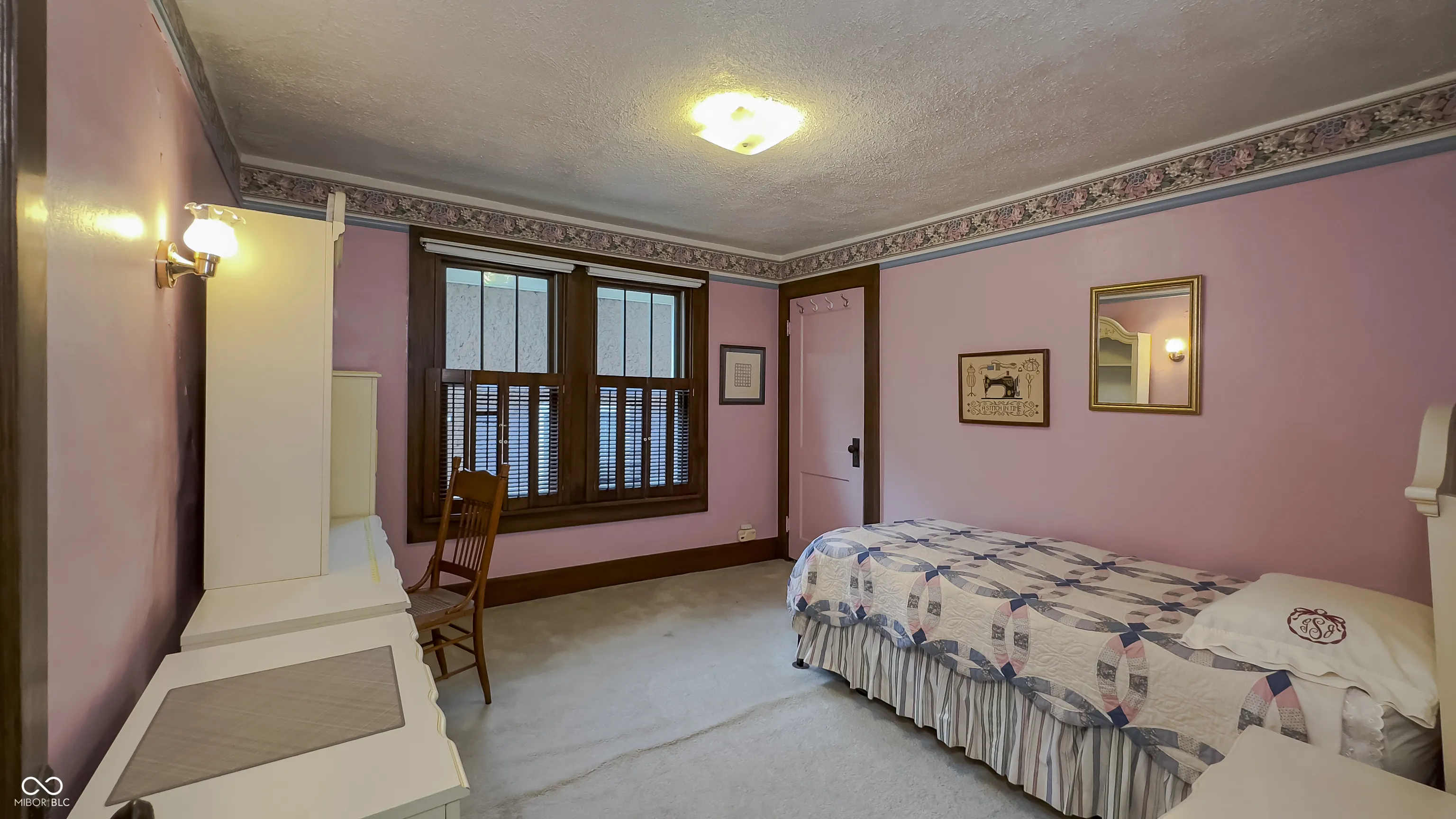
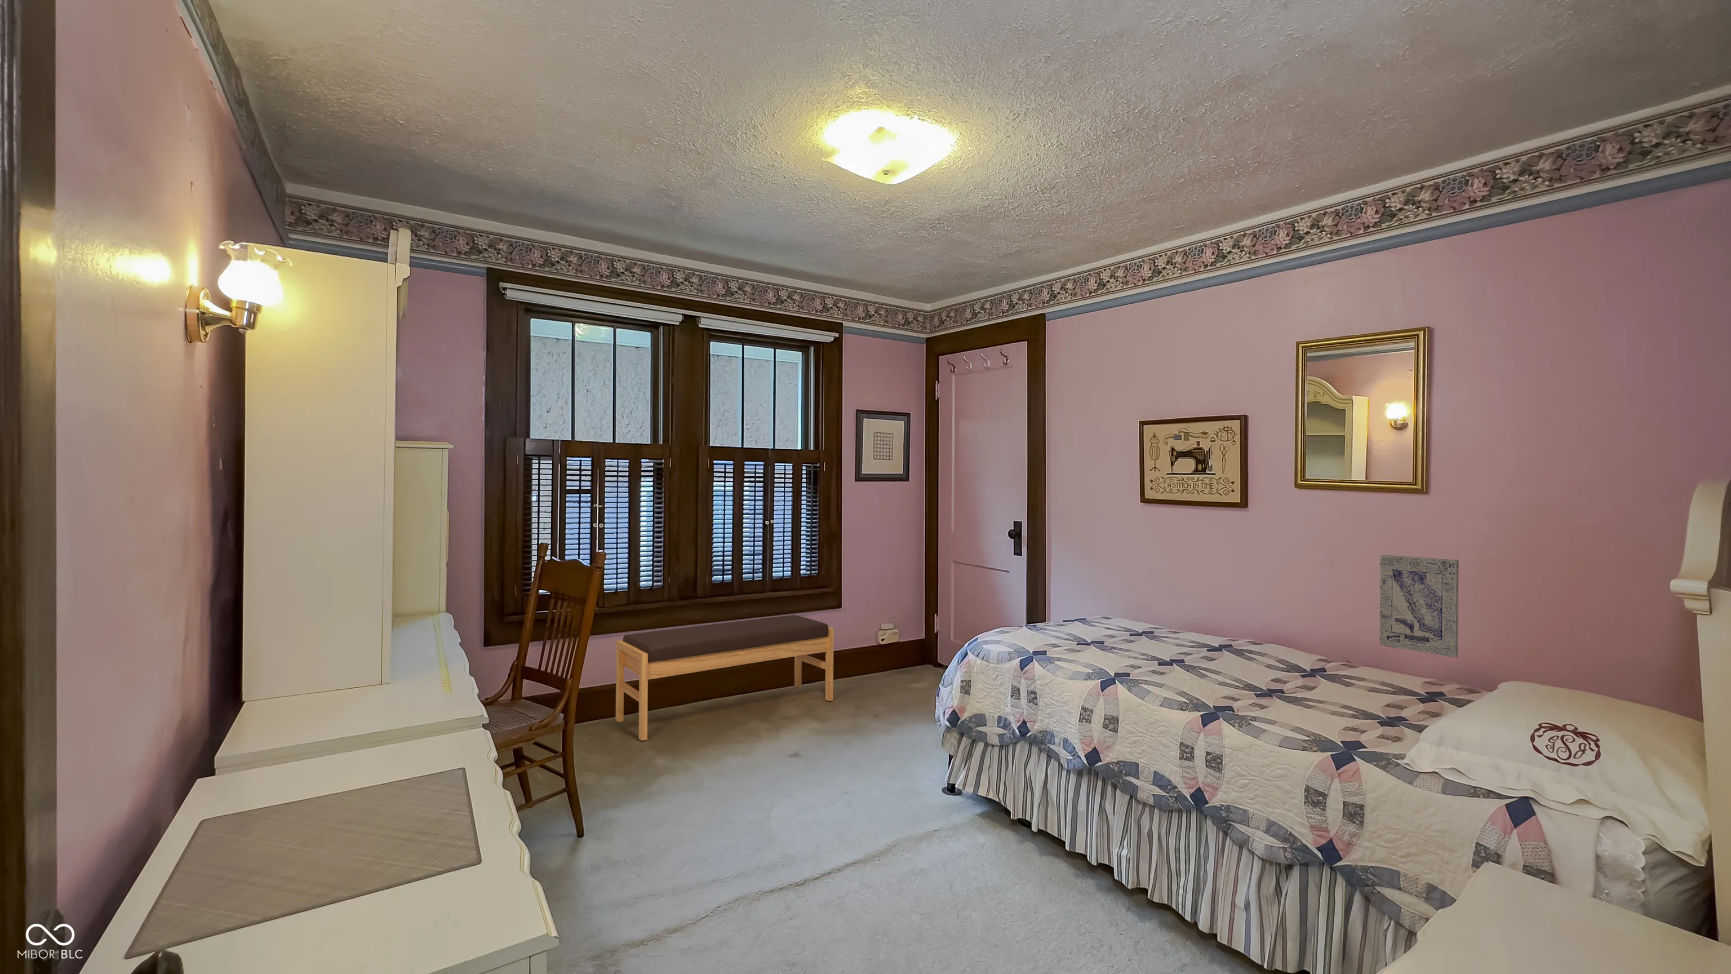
+ wall art [1379,554,1460,658]
+ bench [616,615,835,741]
